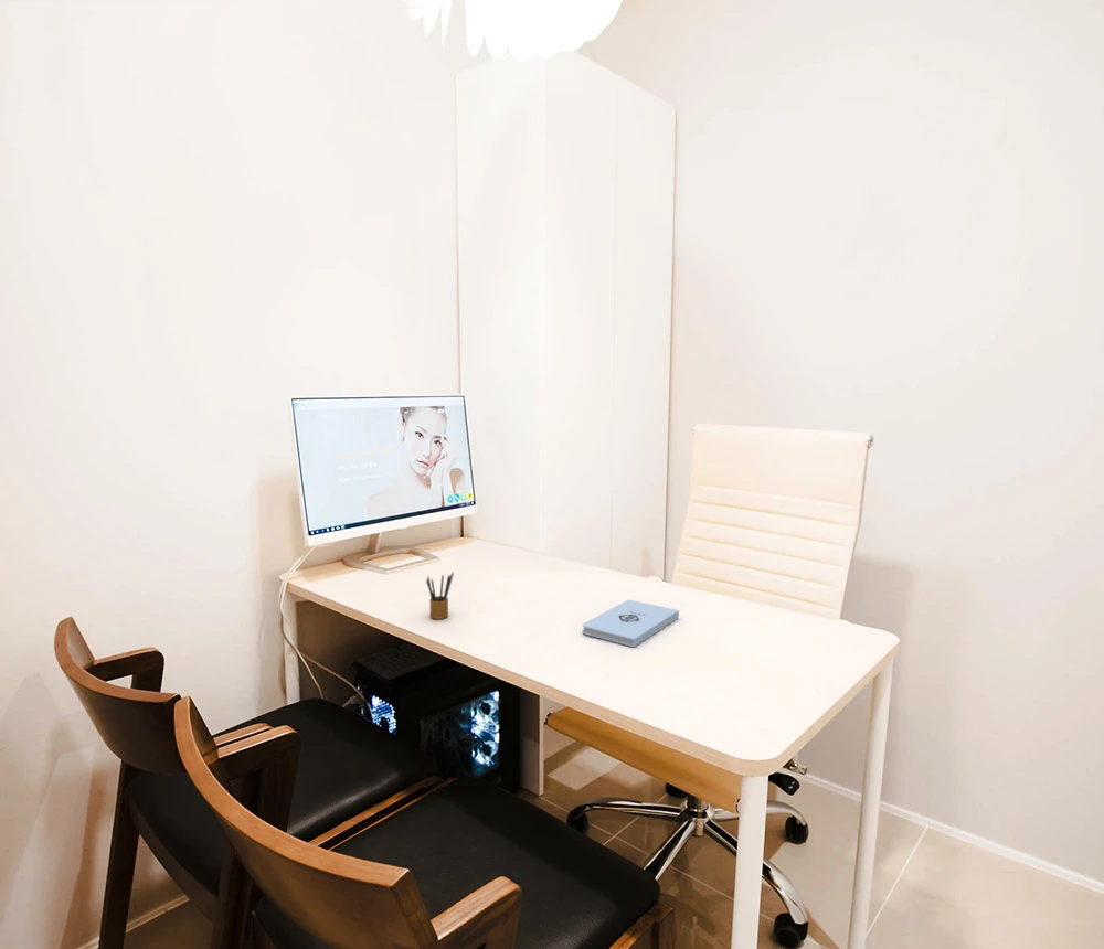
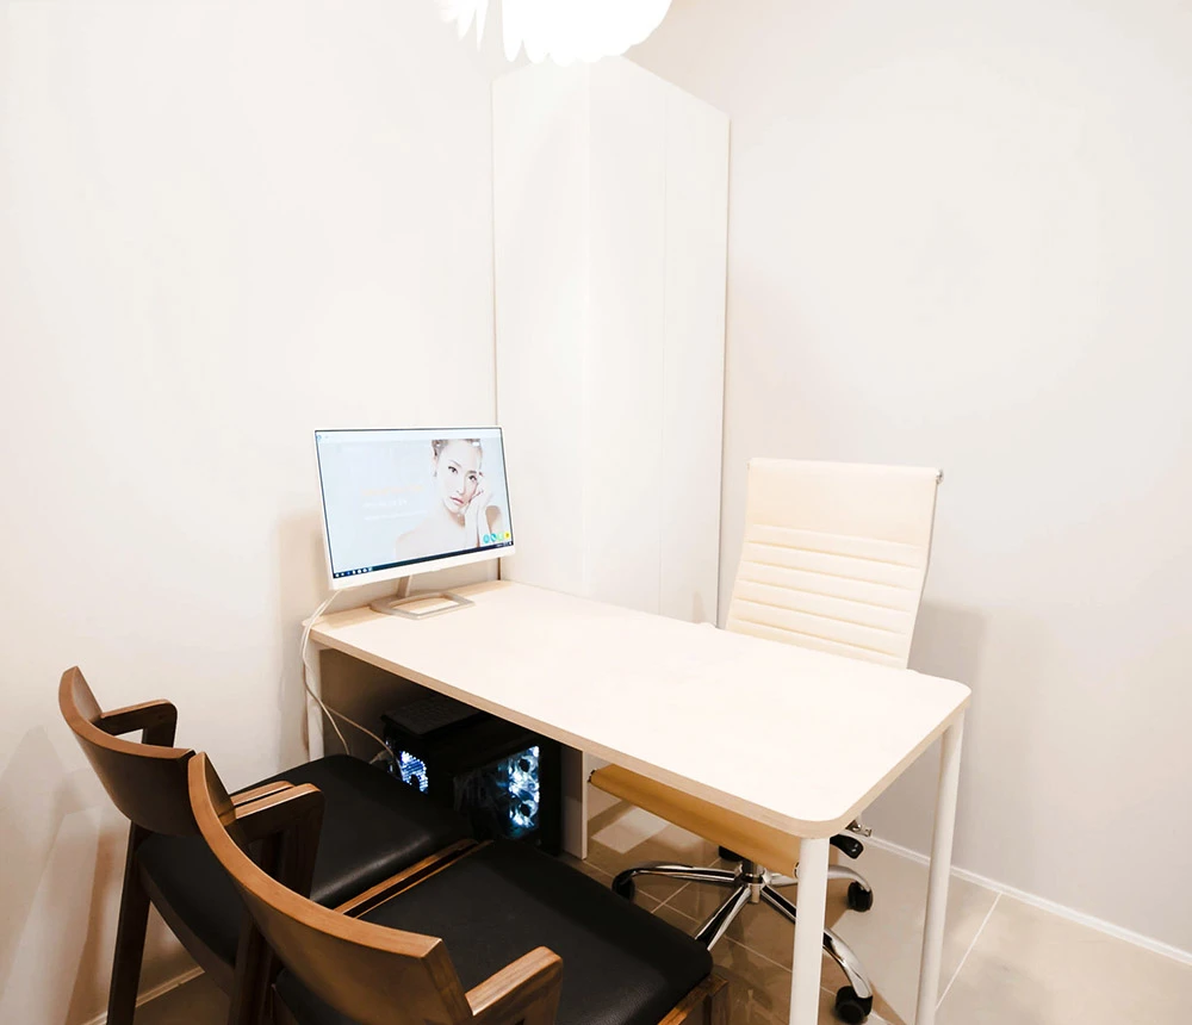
- pencil box [425,571,455,620]
- notepad [582,599,680,648]
